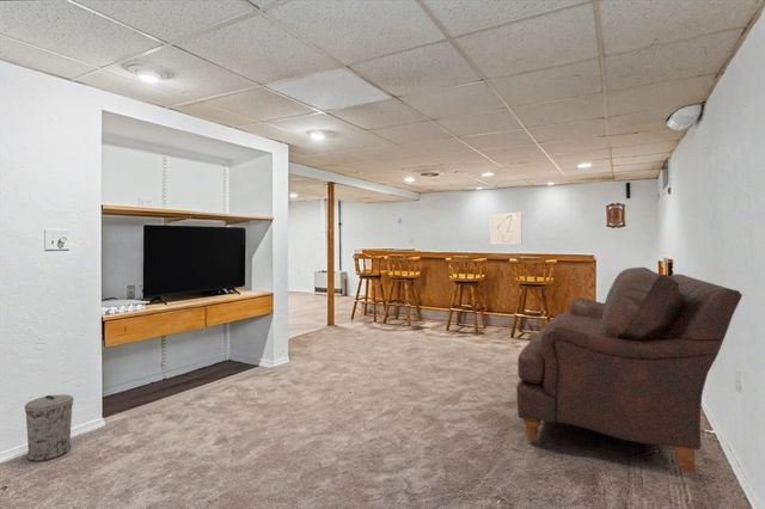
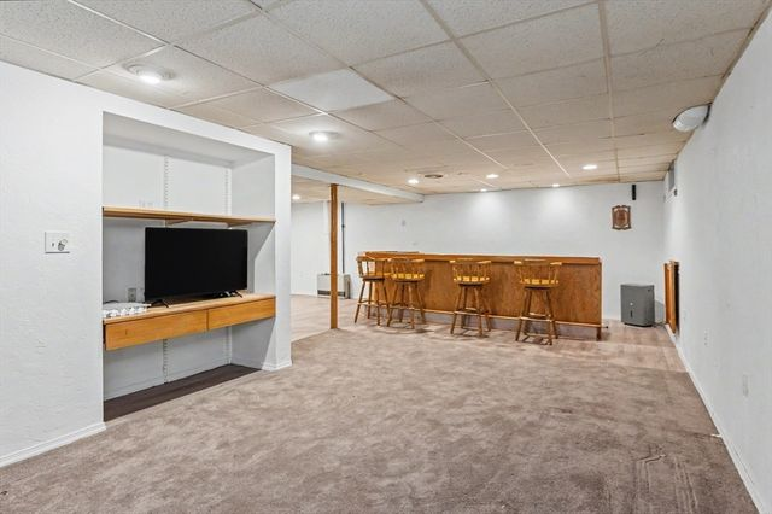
- sofa [515,266,743,474]
- wall art [489,211,524,245]
- trash can [24,393,74,462]
